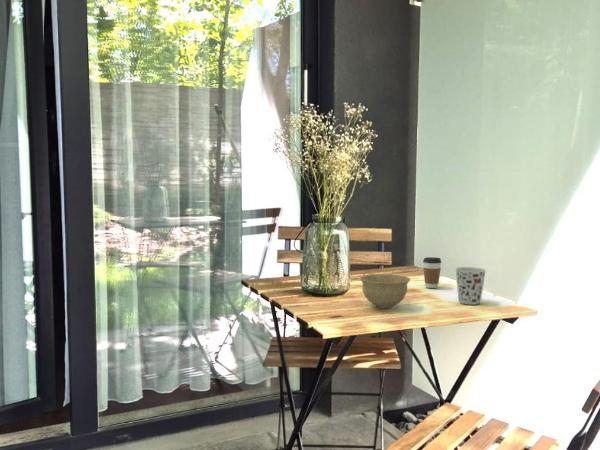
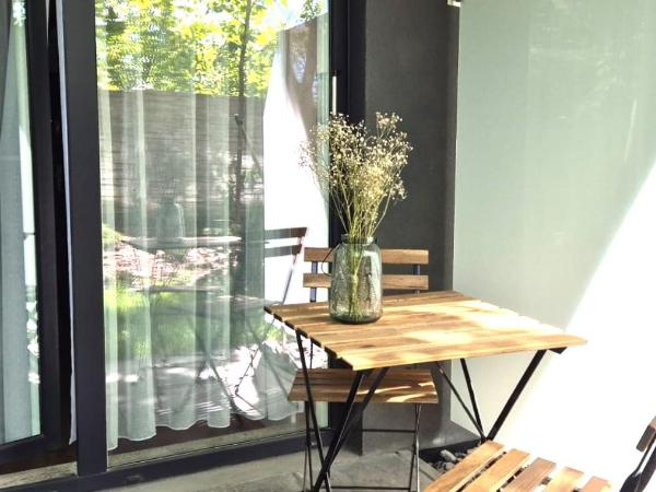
- bowl [359,273,411,309]
- coffee cup [422,256,442,289]
- cup [454,266,487,305]
